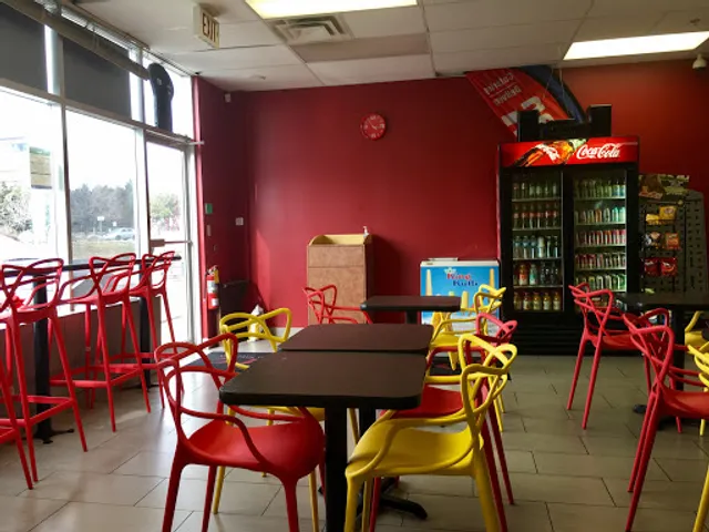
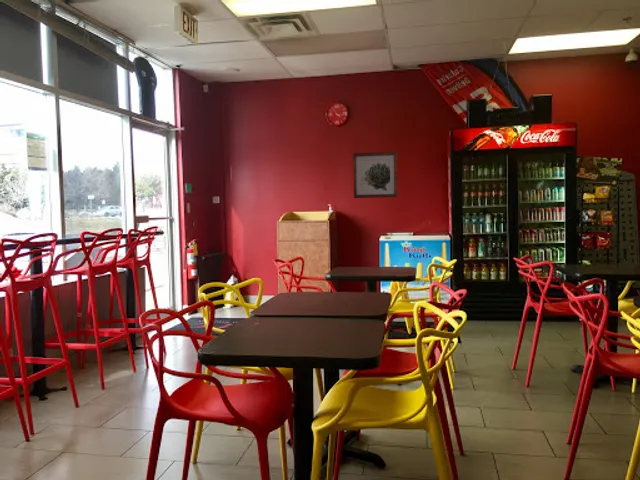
+ wall art [352,151,398,199]
